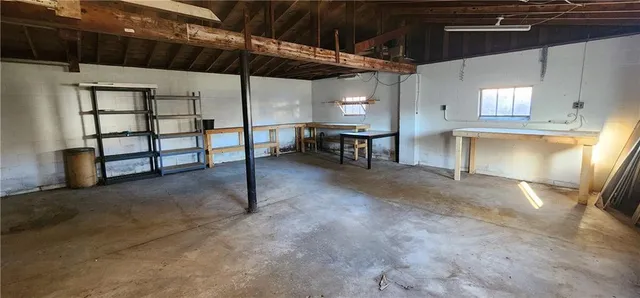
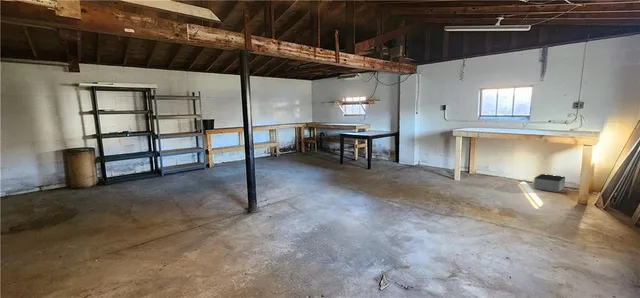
+ storage bin [533,173,566,193]
